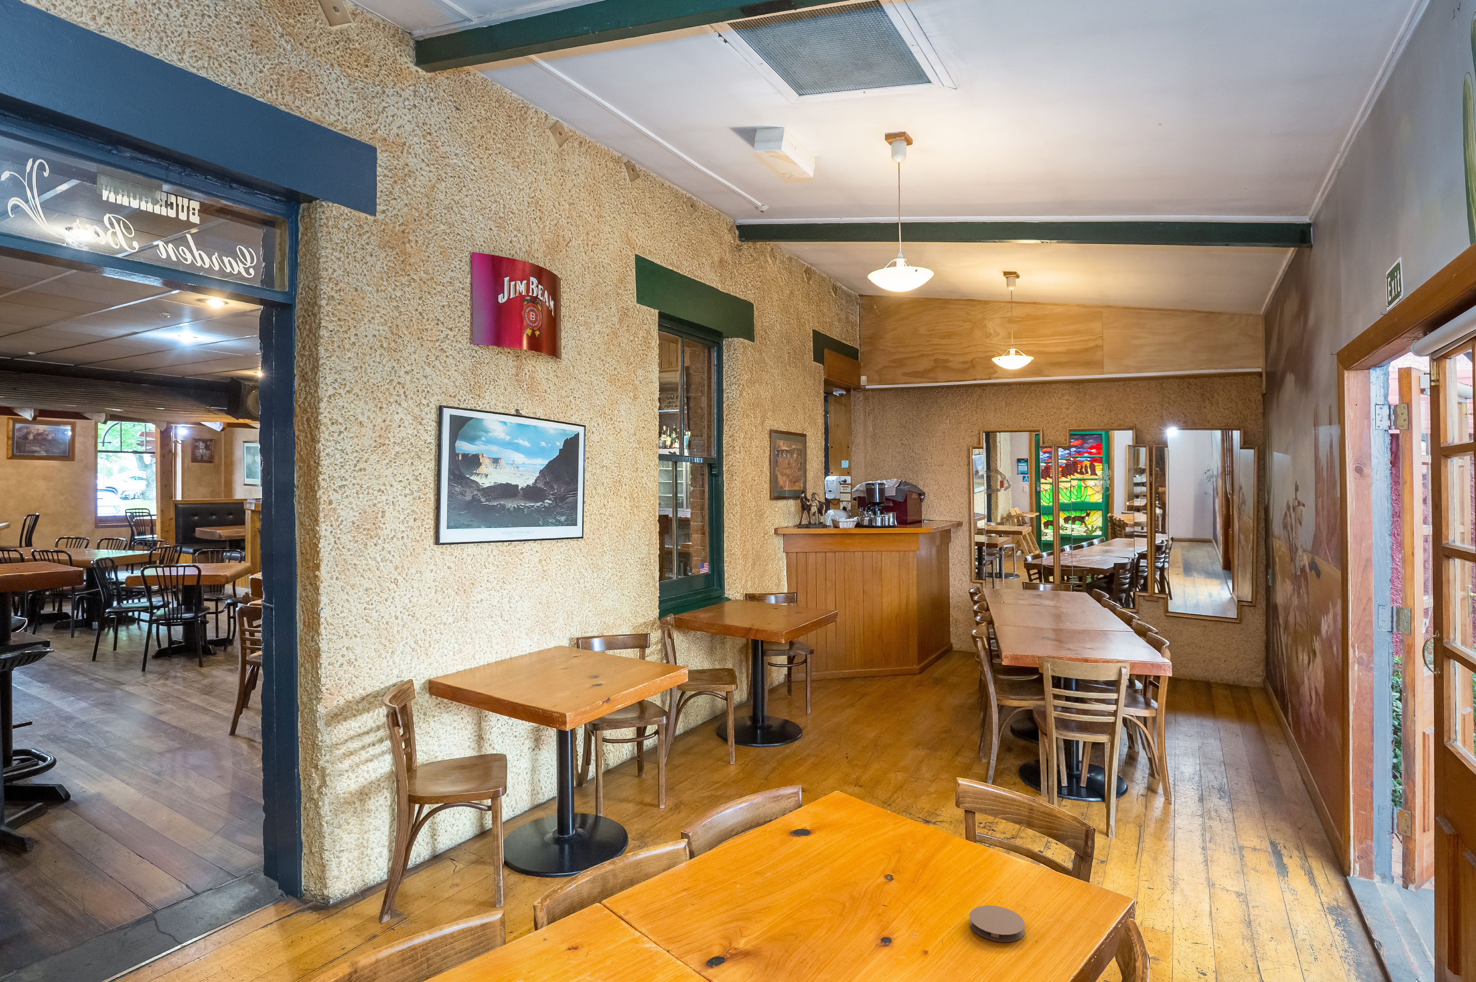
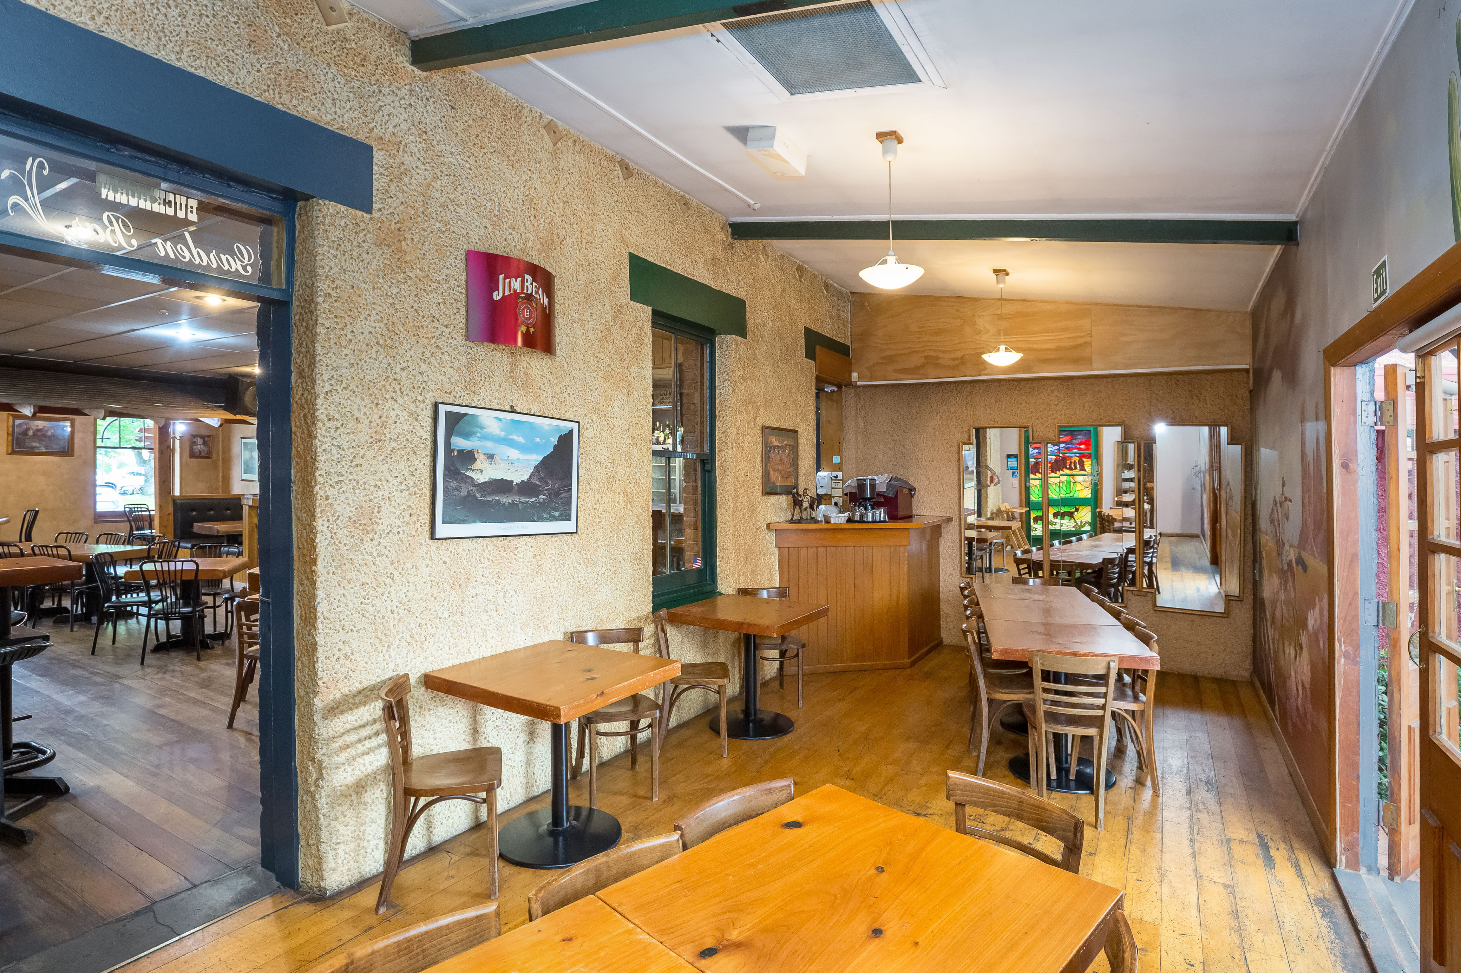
- coaster [969,905,1025,943]
